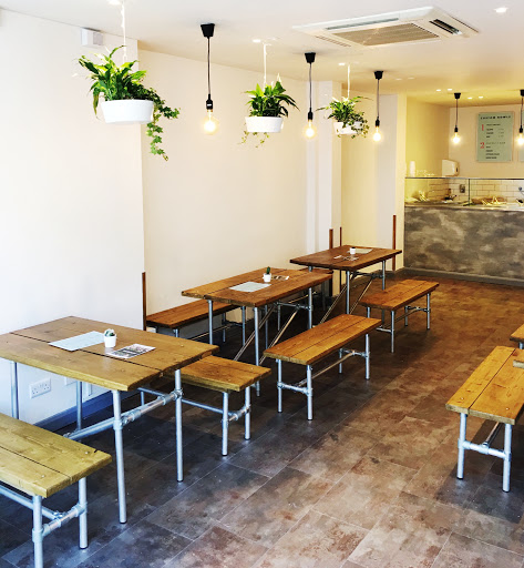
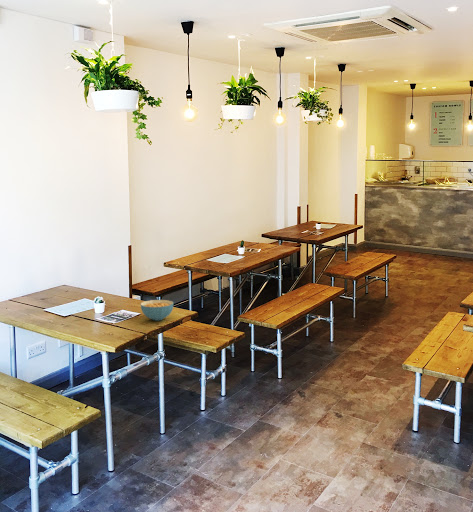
+ cereal bowl [140,299,174,321]
